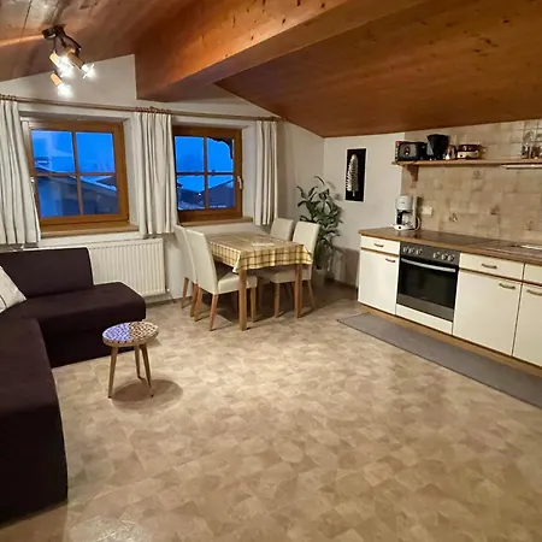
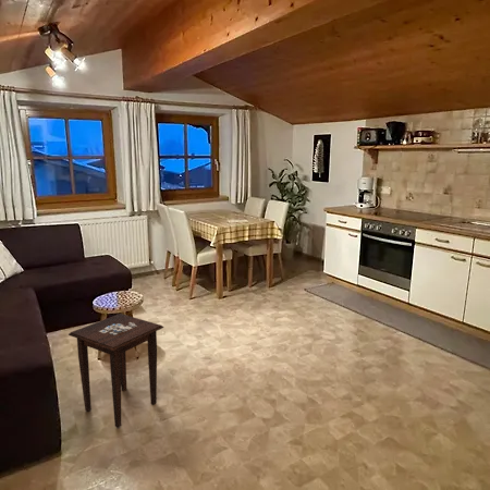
+ side table [68,313,164,429]
